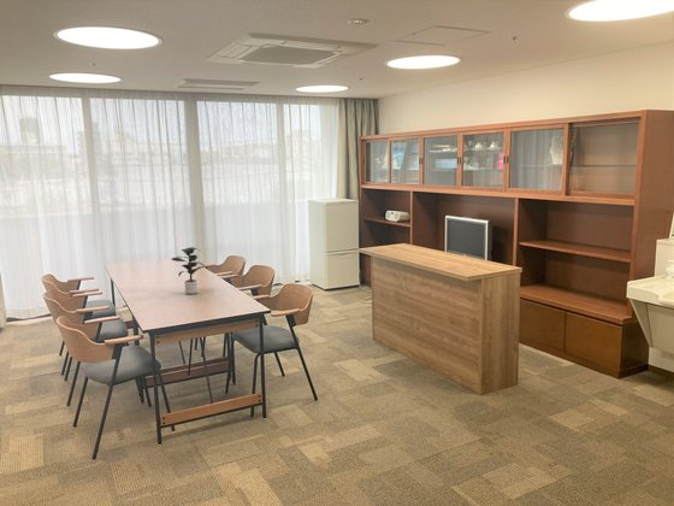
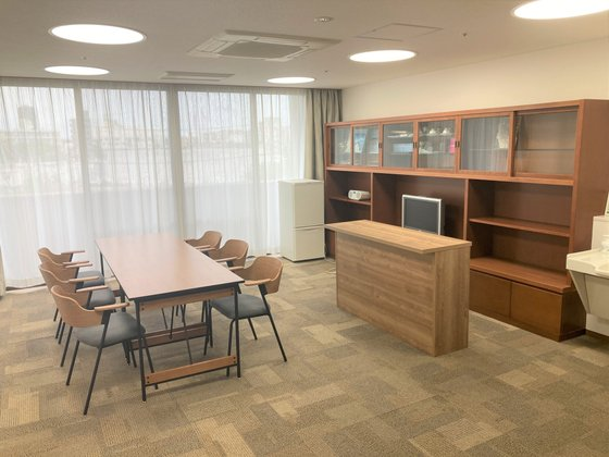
- potted plant [171,246,207,295]
